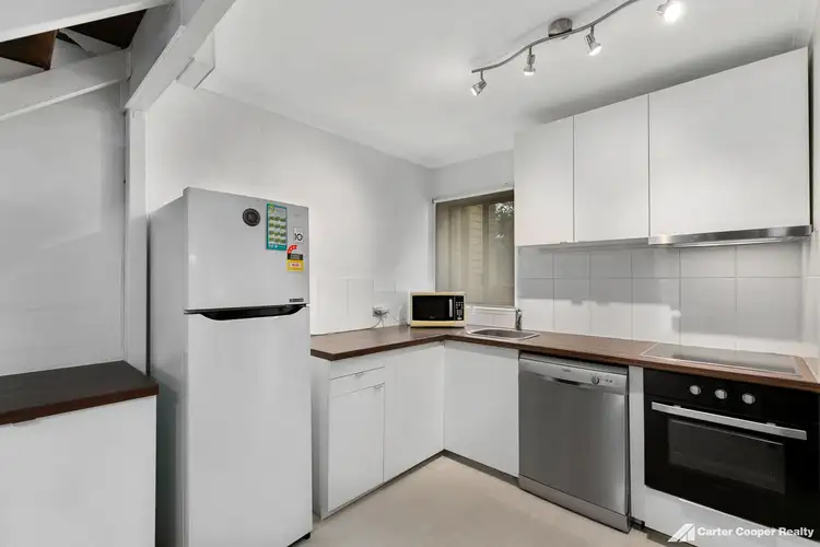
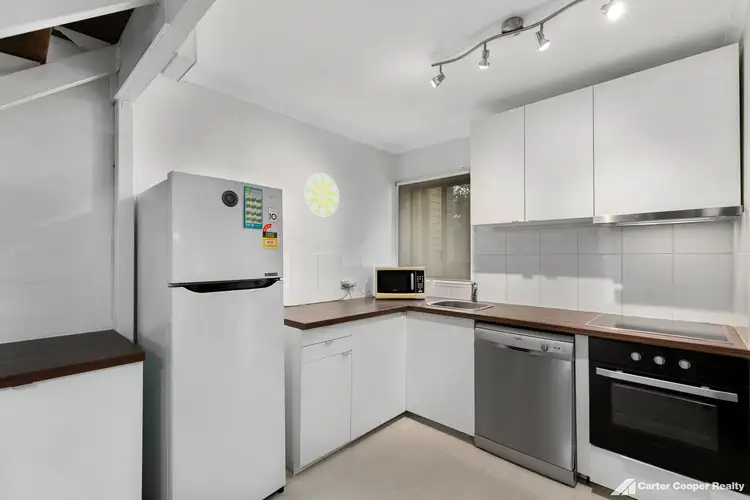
+ decorative plate [304,172,340,217]
